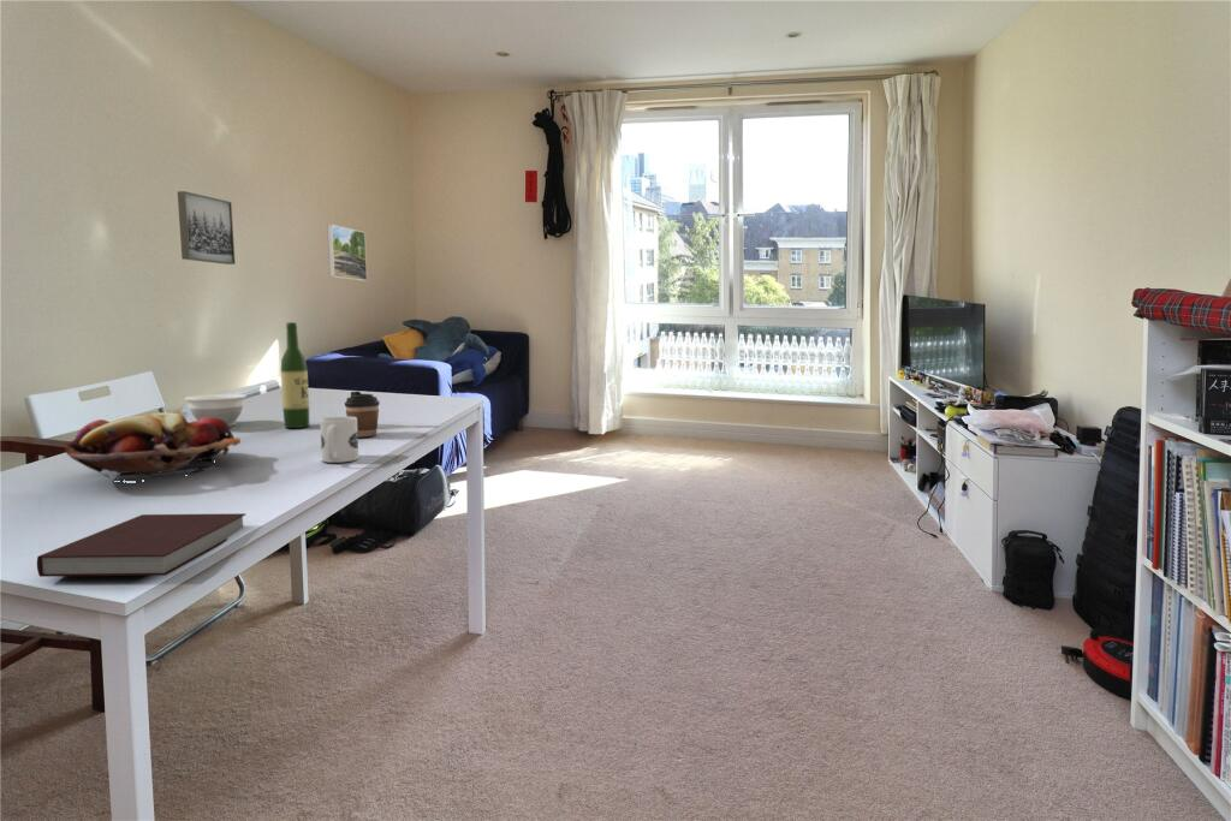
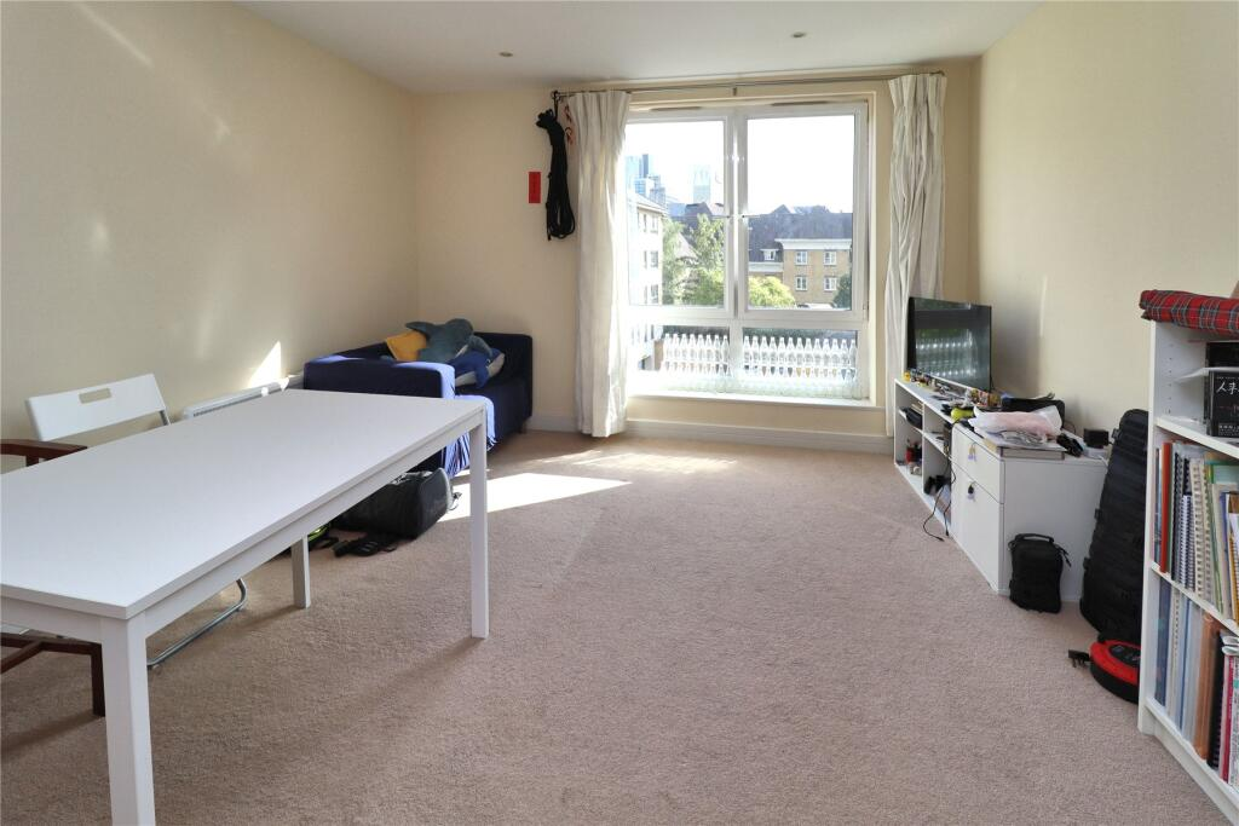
- mug [319,416,359,464]
- bowl [184,393,248,428]
- notebook [36,512,246,578]
- wine bottle [280,321,310,429]
- coffee cup [344,391,381,438]
- wall art [177,190,237,266]
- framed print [326,224,368,282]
- fruit basket [64,411,242,483]
